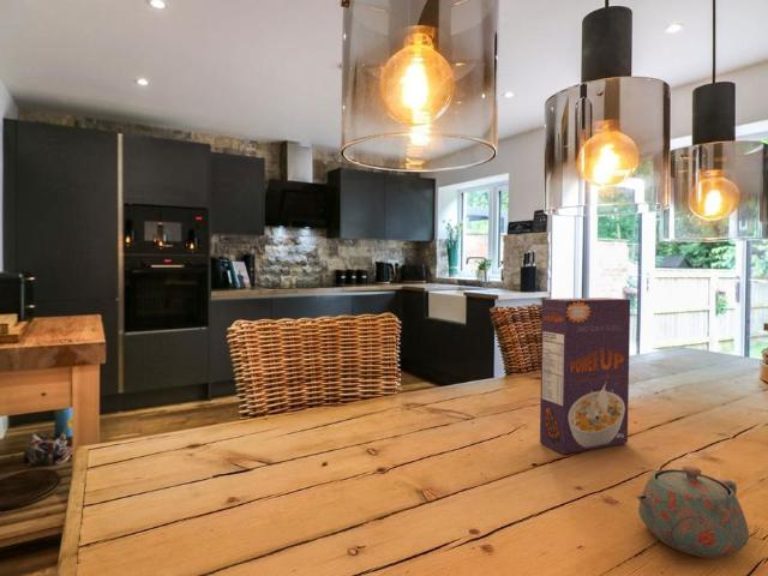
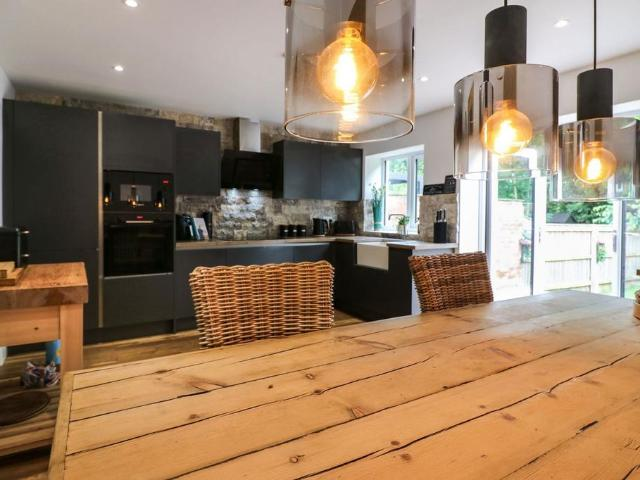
- teapot [635,464,750,559]
- cereal box [539,296,631,455]
